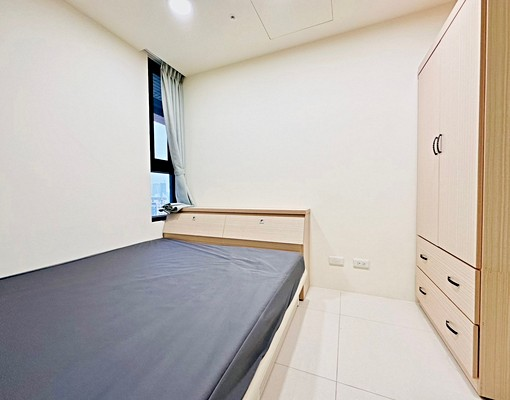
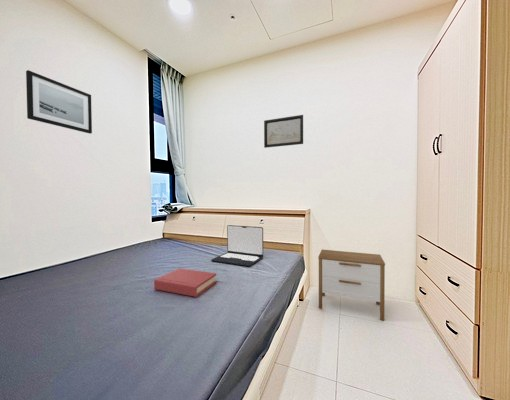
+ hardback book [153,267,217,298]
+ wall art [263,114,304,149]
+ laptop [210,224,264,267]
+ wall art [25,69,93,135]
+ nightstand [317,249,386,321]
